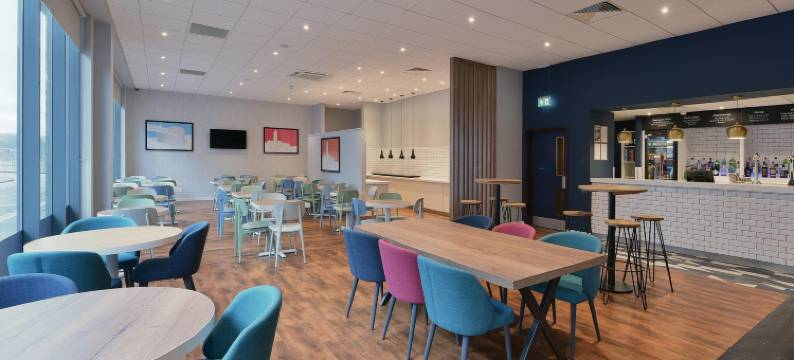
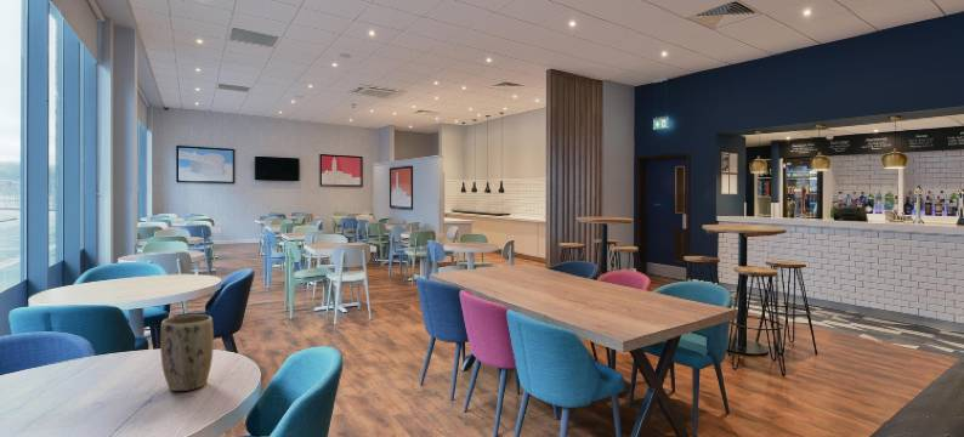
+ plant pot [159,313,215,392]
